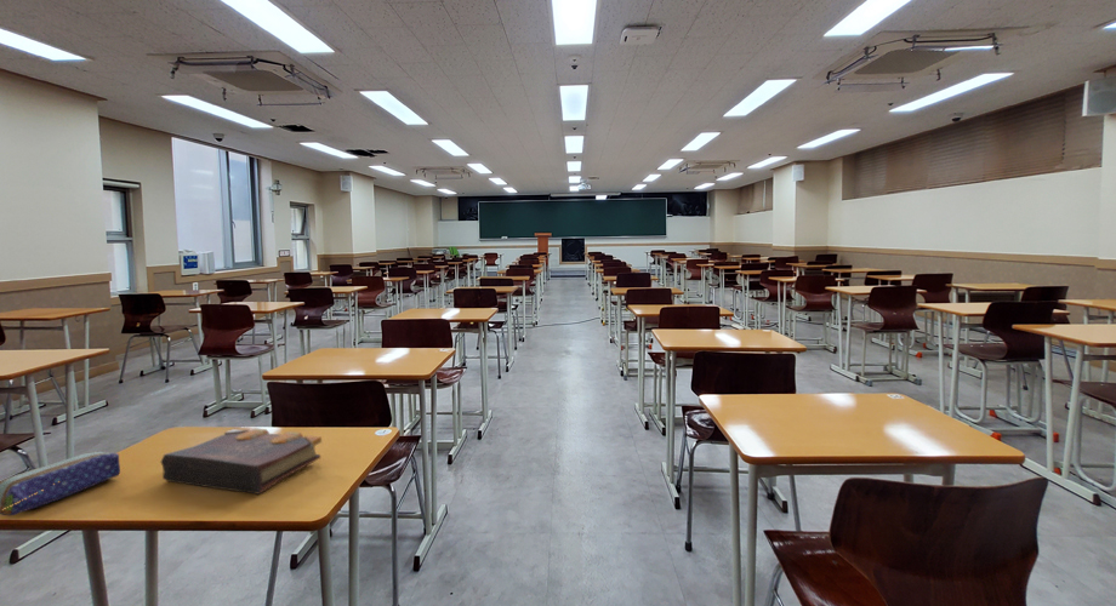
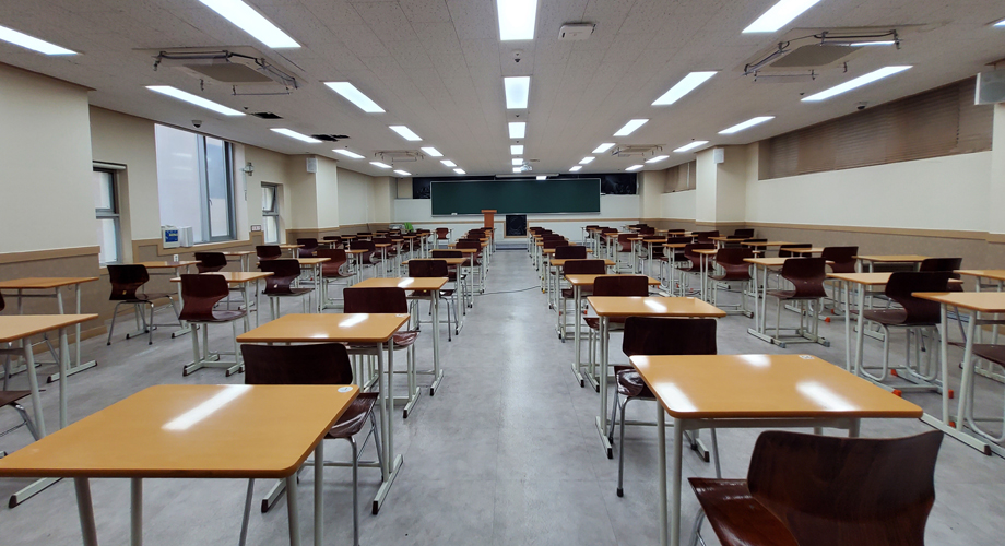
- book [160,427,323,496]
- pencil case [0,451,121,518]
